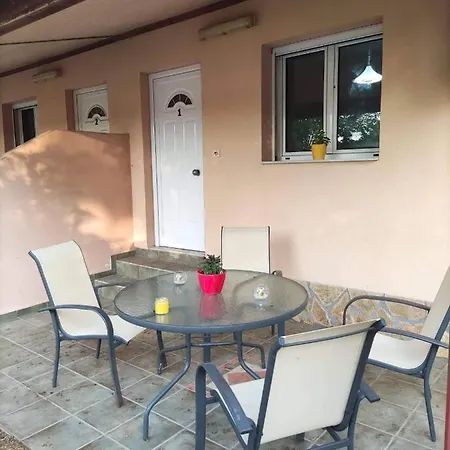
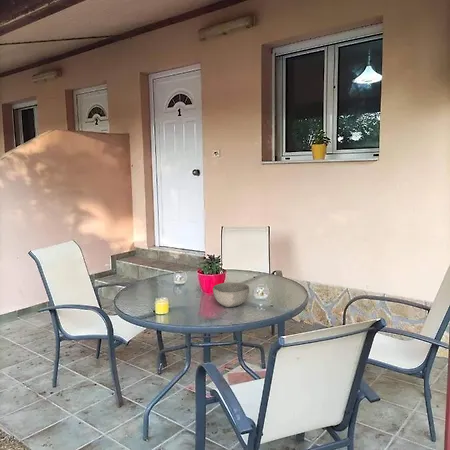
+ bowl [212,281,250,308]
